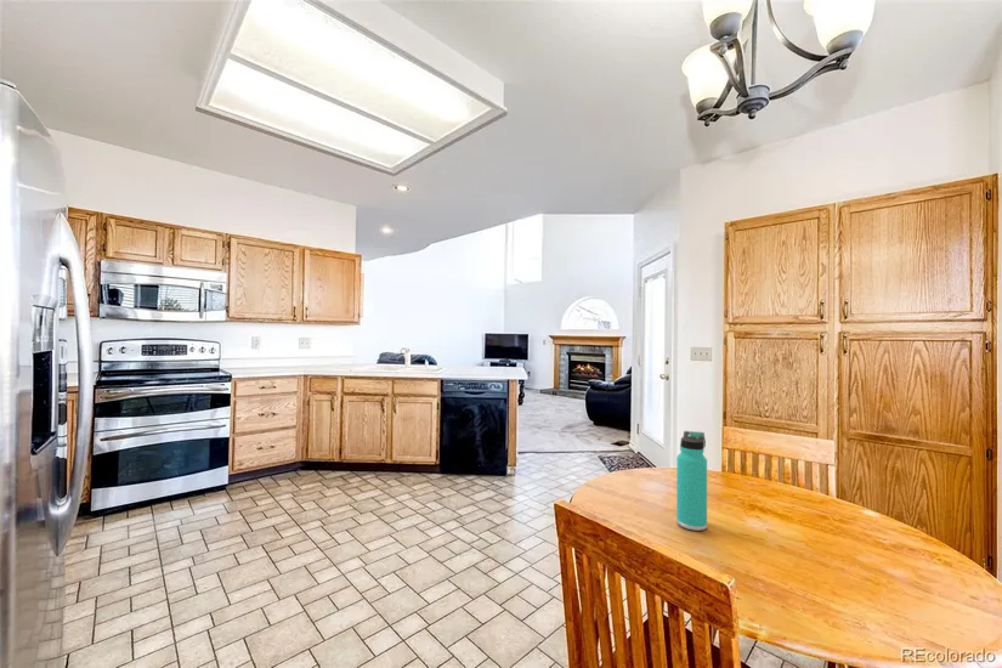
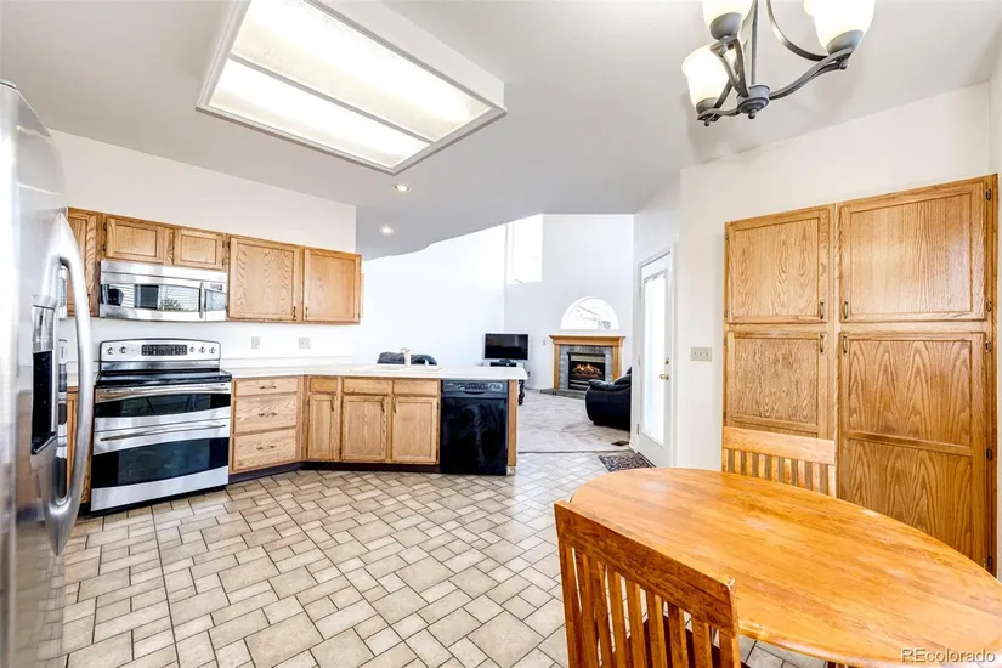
- thermos bottle [675,430,708,532]
